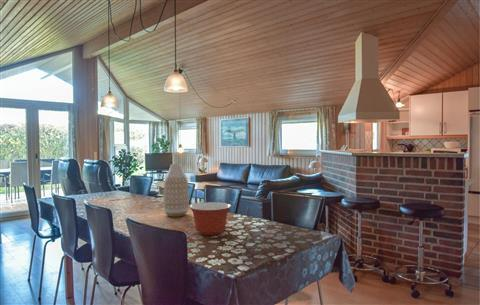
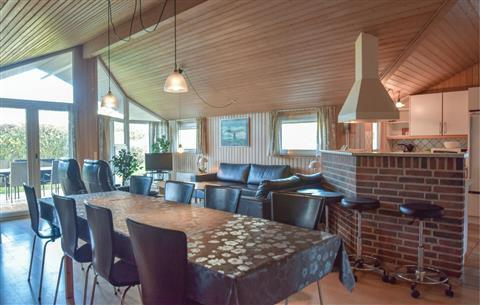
- vase [163,163,190,218]
- mixing bowl [189,201,232,236]
